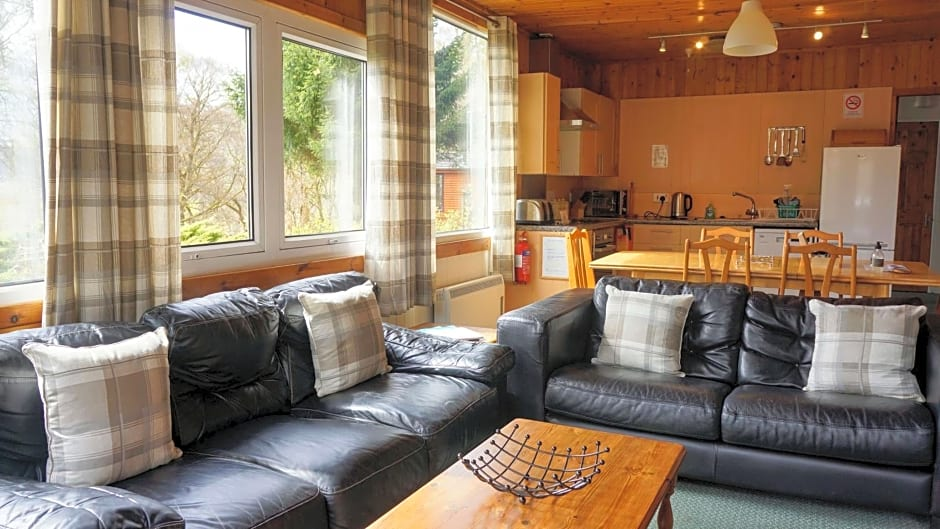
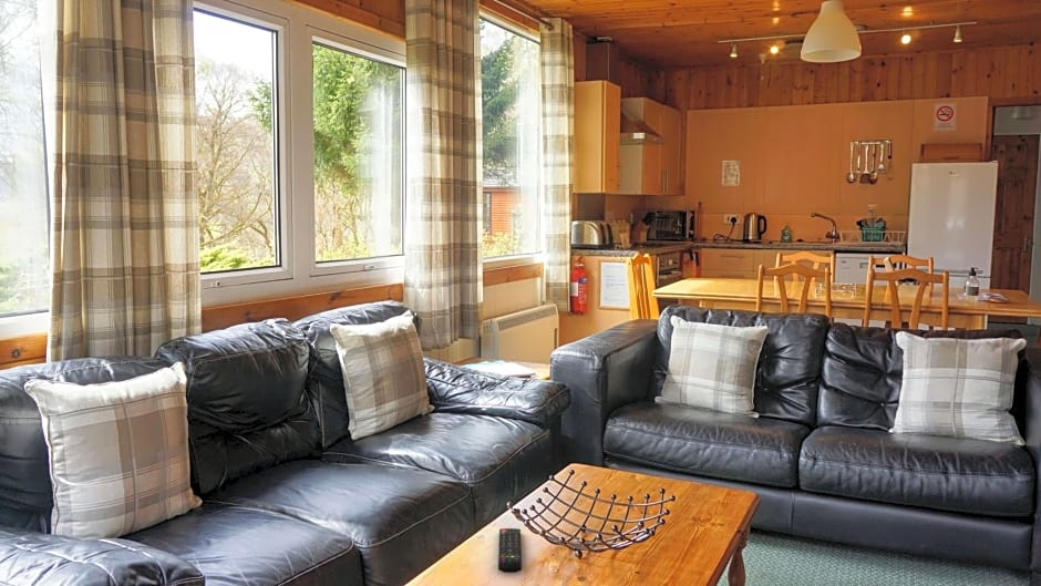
+ remote control [497,527,523,574]
